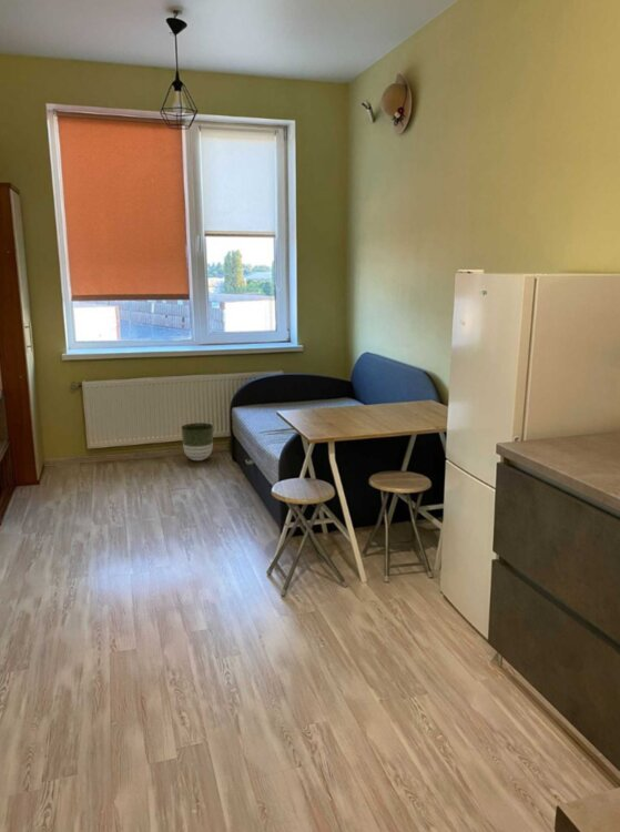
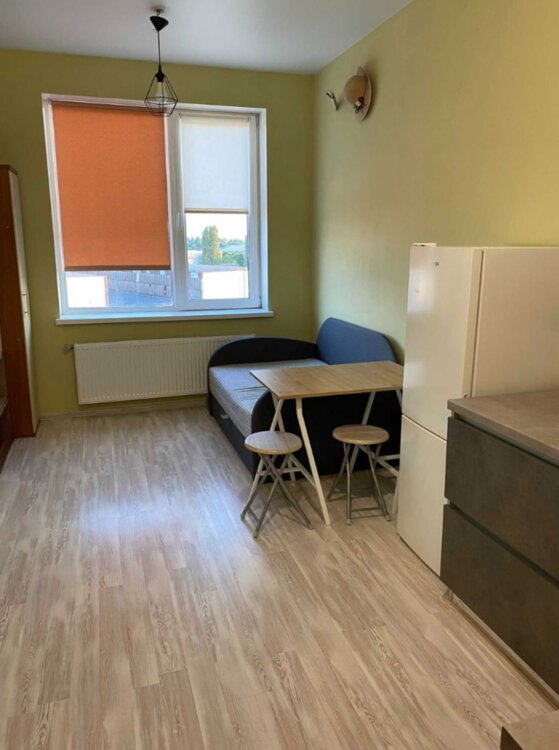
- planter [181,422,214,461]
